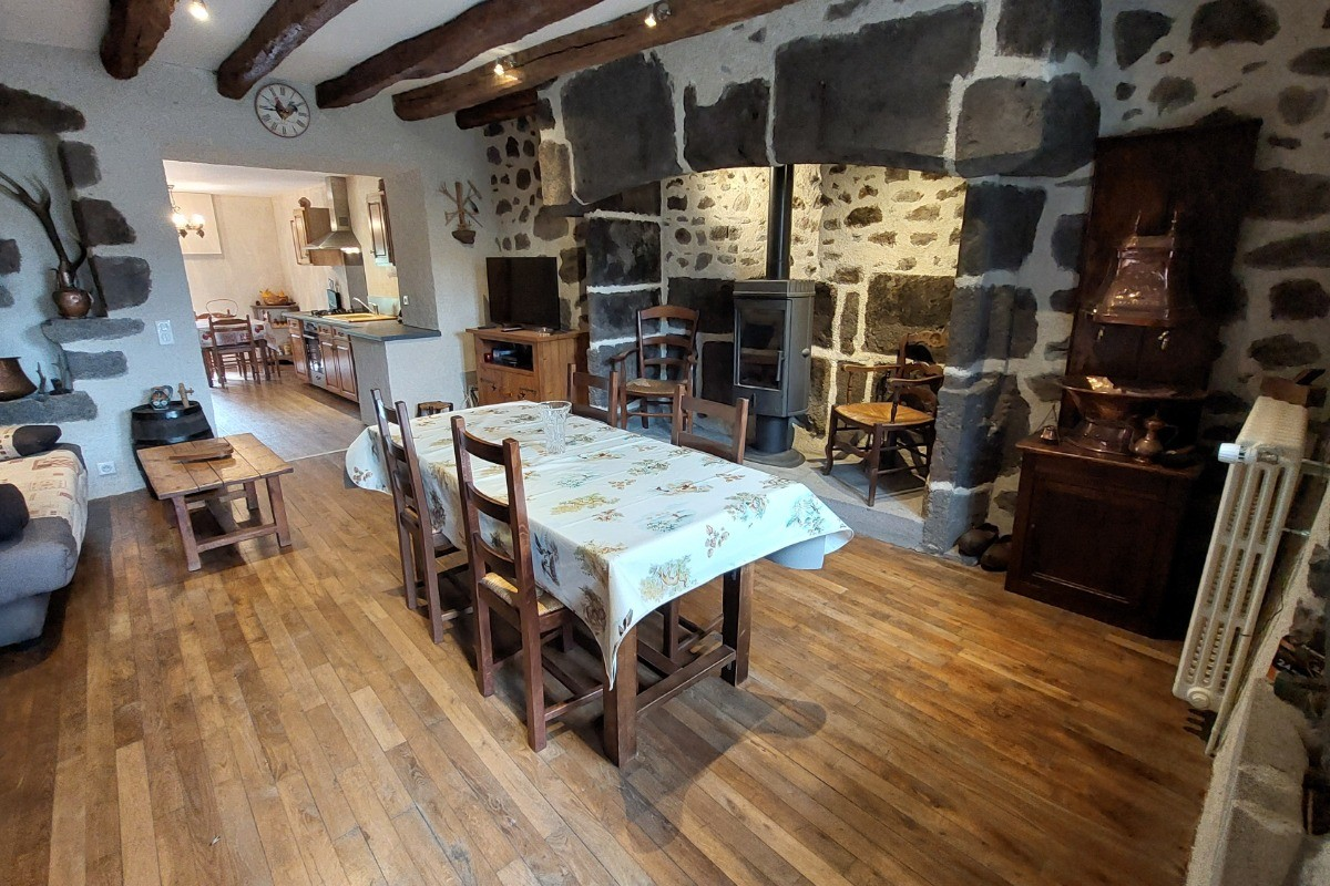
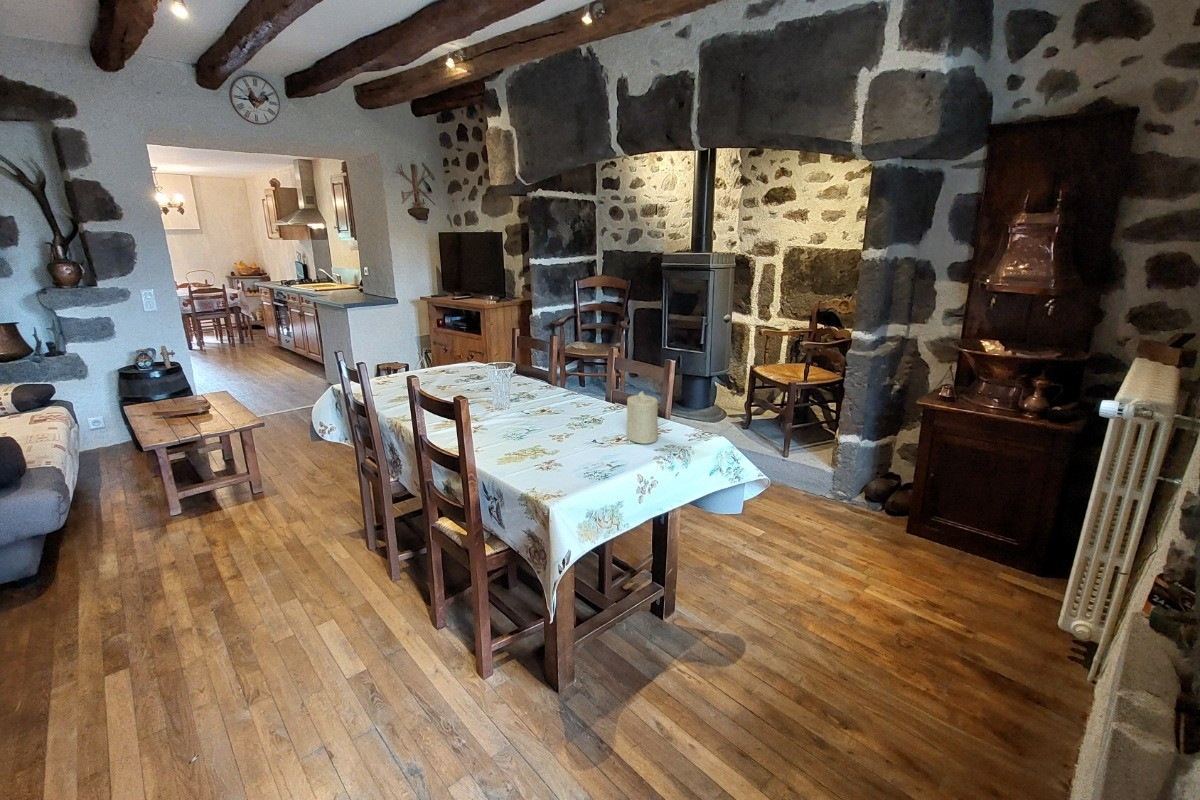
+ candle [626,390,659,445]
